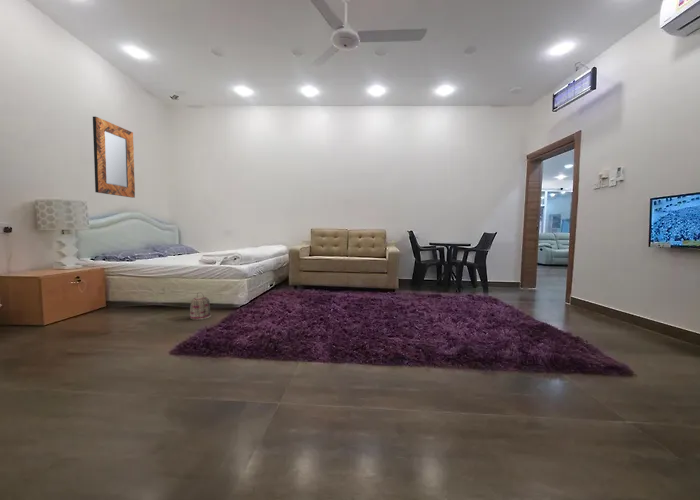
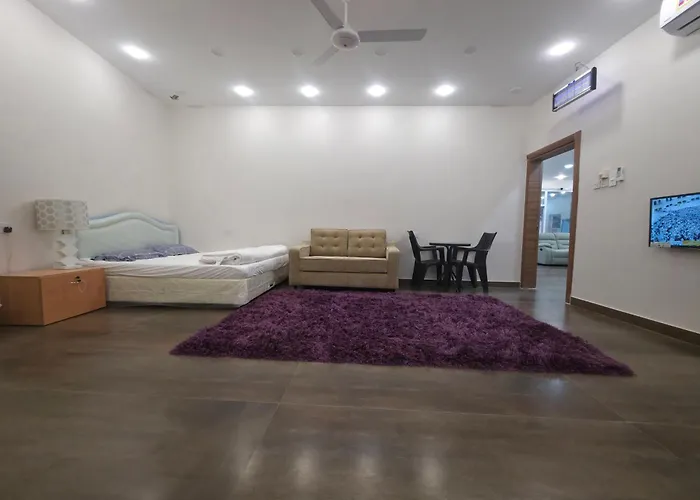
- basket [189,291,212,321]
- home mirror [92,116,136,199]
